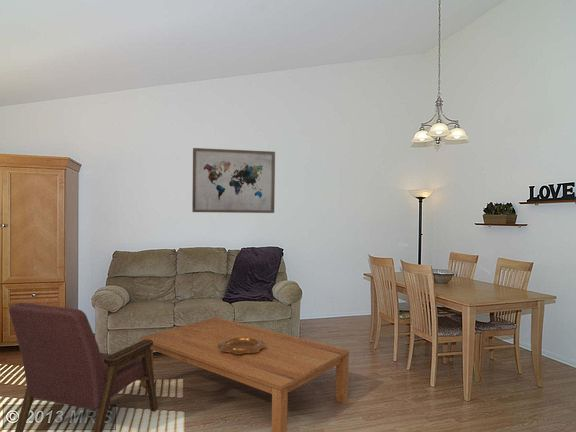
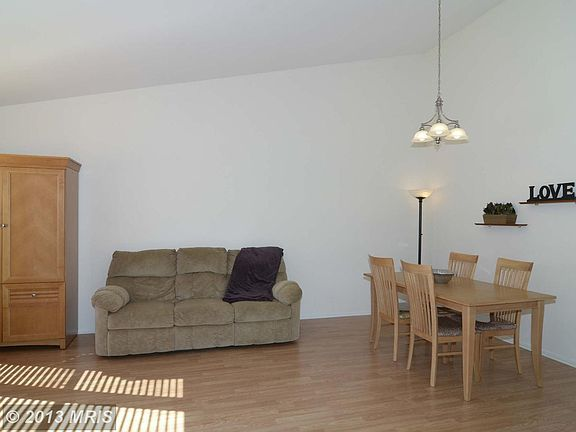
- armchair [8,302,159,432]
- coffee table [139,316,350,432]
- wall art [191,147,276,214]
- decorative bowl [217,337,266,354]
